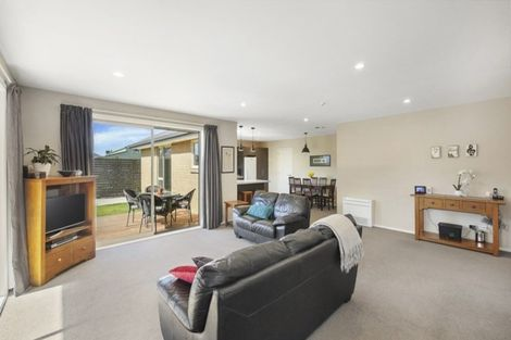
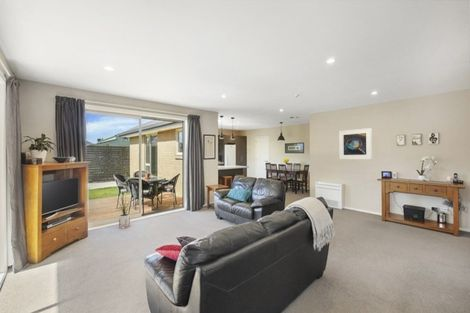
+ house plant [116,196,135,230]
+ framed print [338,127,373,160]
